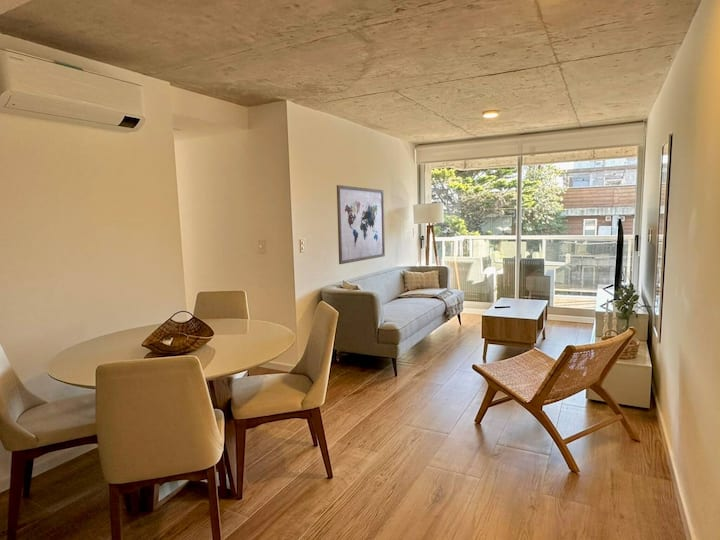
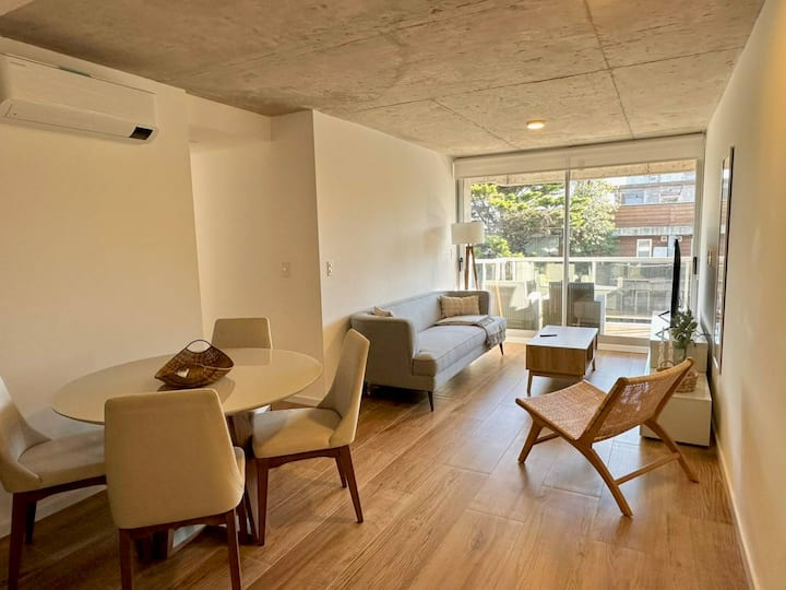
- wall art [336,184,386,265]
